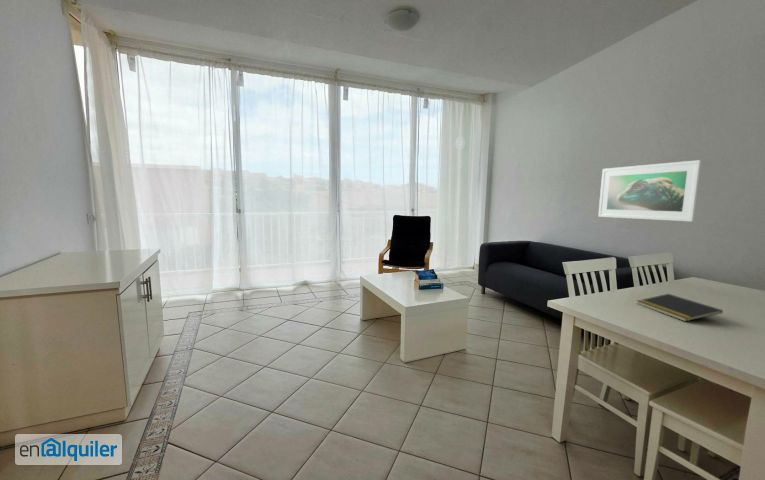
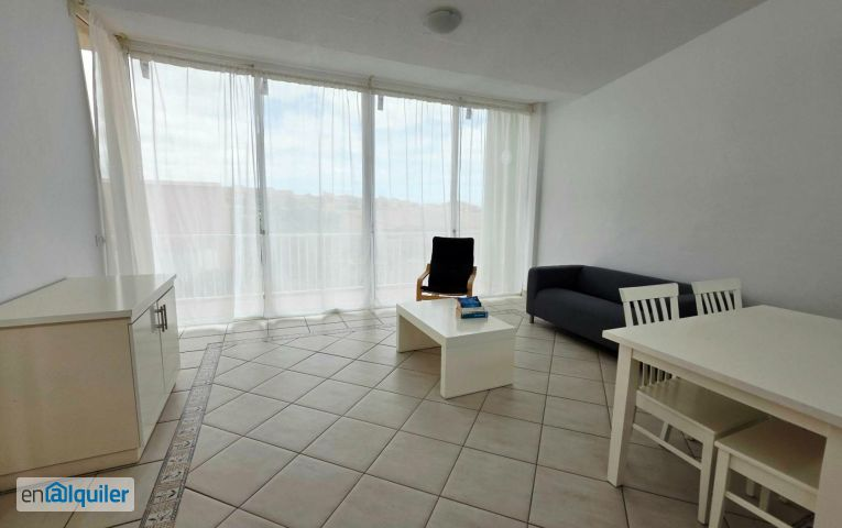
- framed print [597,159,703,223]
- notepad [636,293,724,322]
